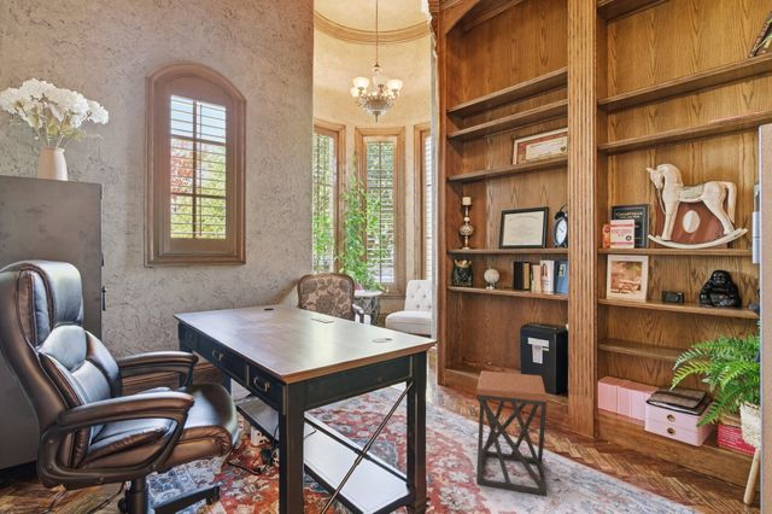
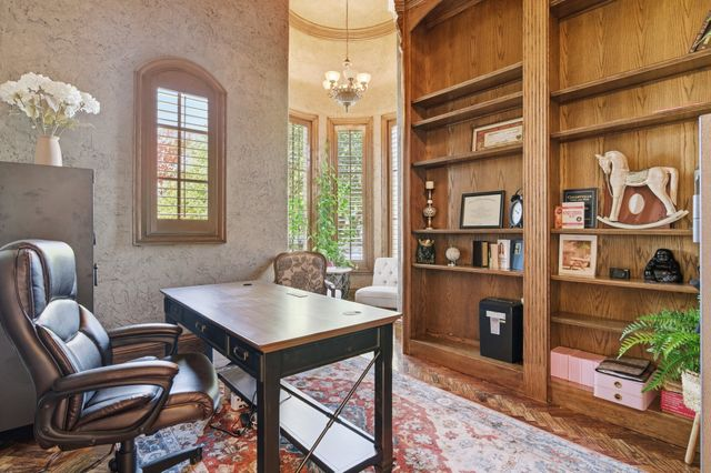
- stool [475,369,548,497]
